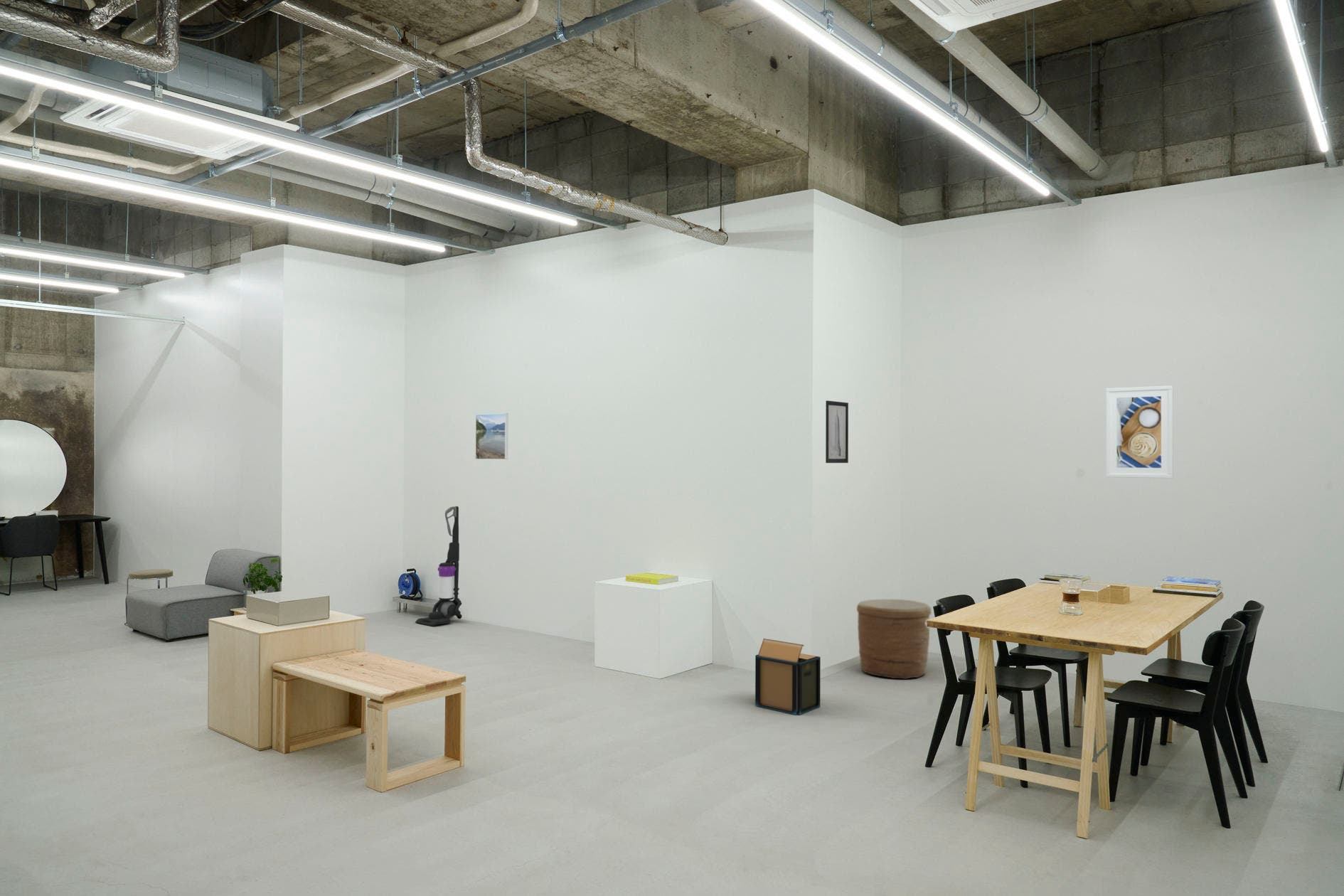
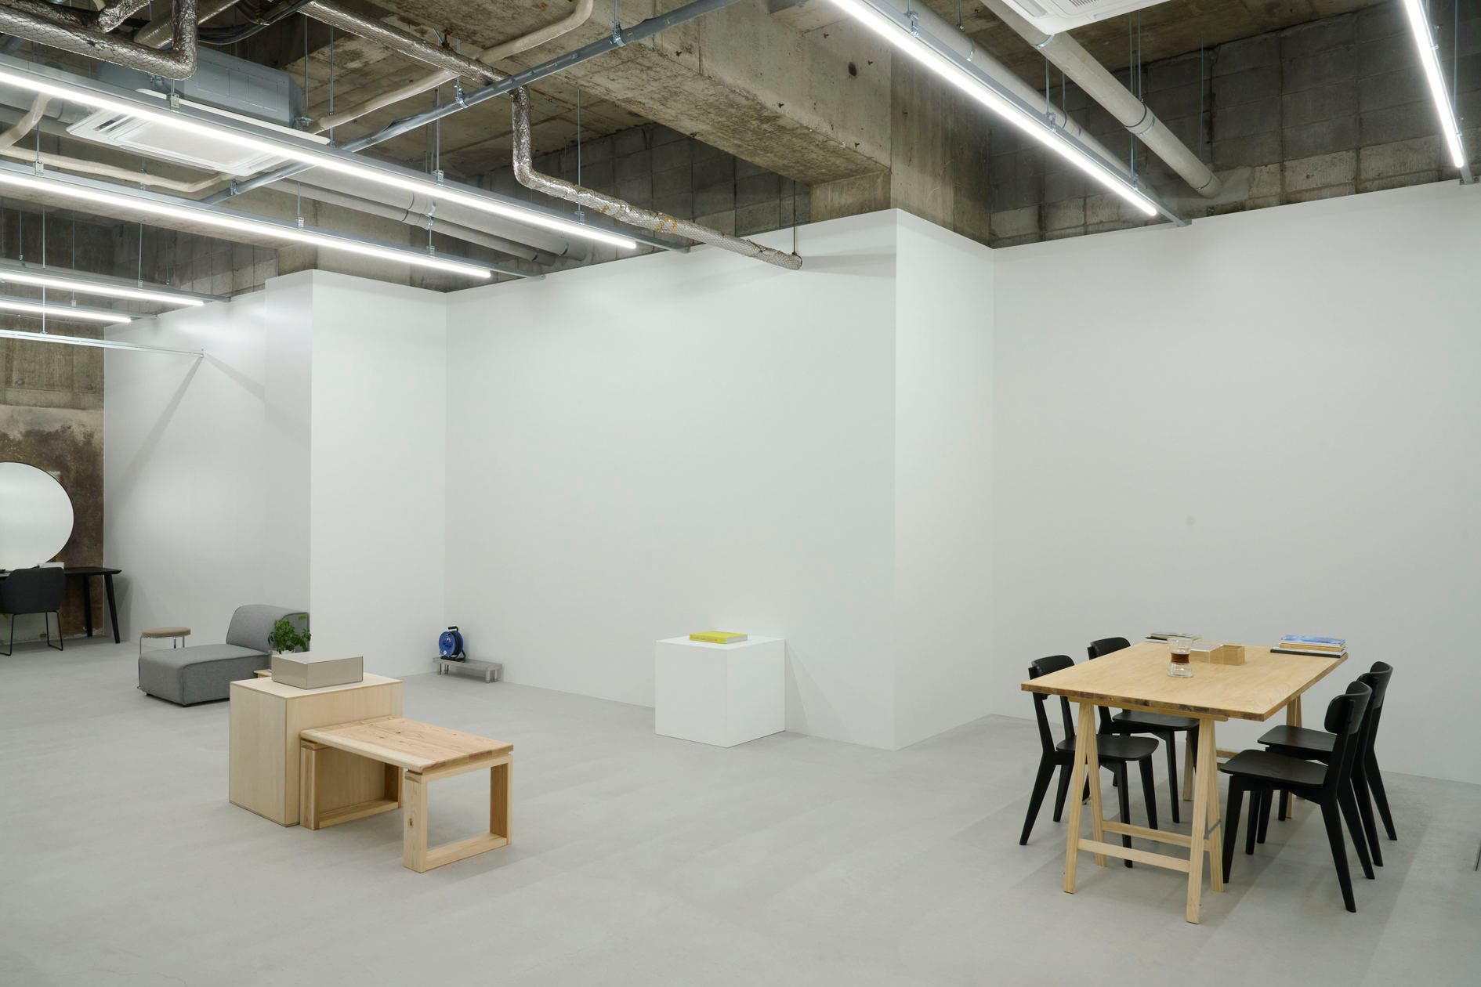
- basket [856,599,932,680]
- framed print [1105,385,1174,479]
- cardboard box [754,638,821,715]
- vacuum cleaner [415,506,462,626]
- wall art [825,400,849,464]
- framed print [475,412,508,460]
